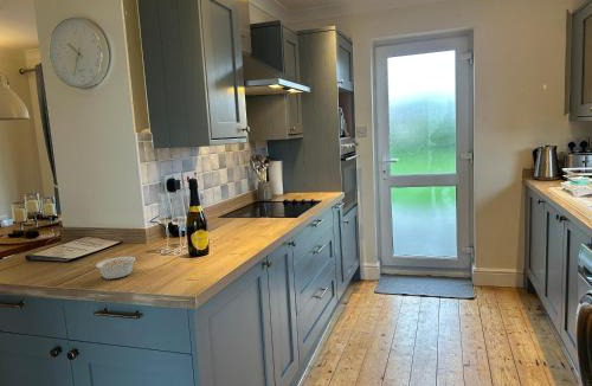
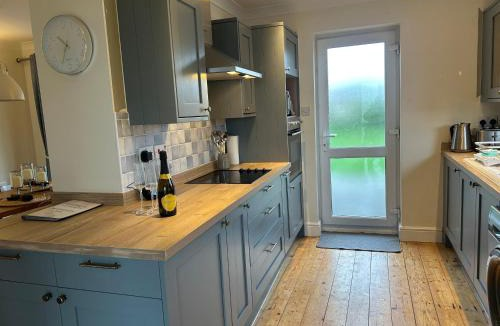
- legume [95,253,144,281]
